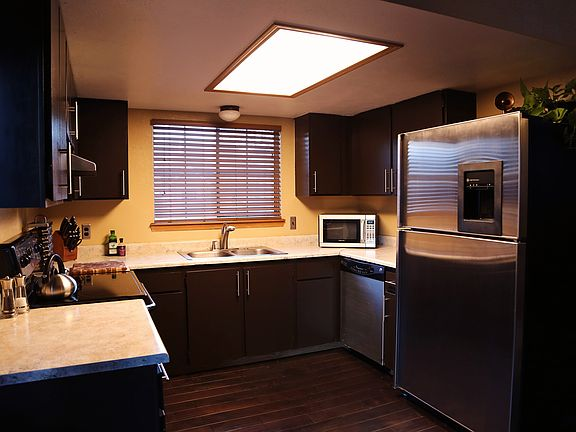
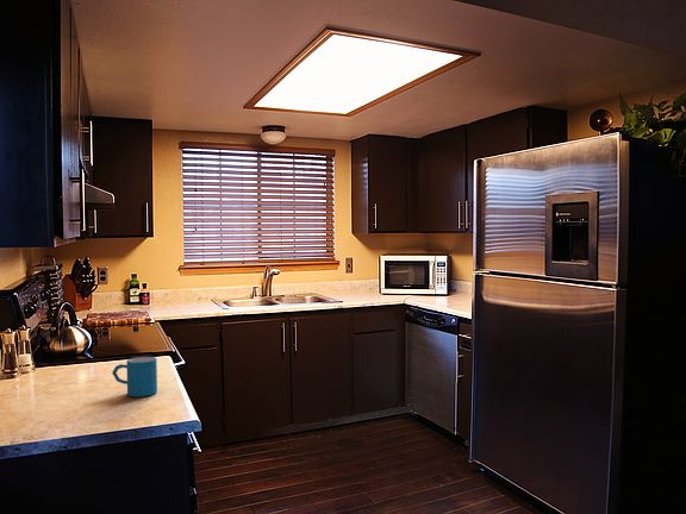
+ mug [111,356,158,399]
